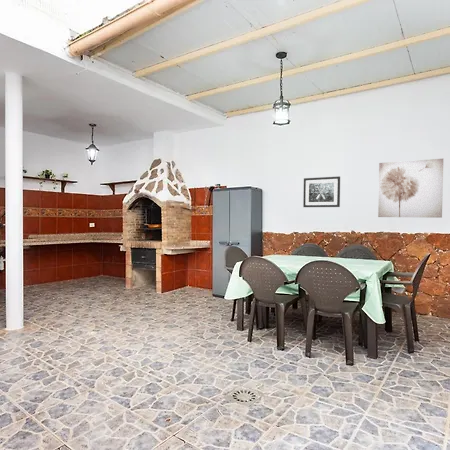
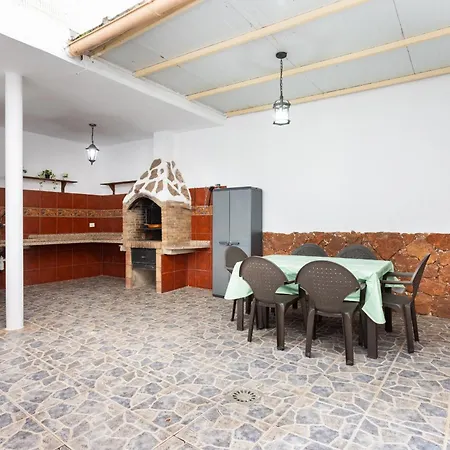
- wall art [377,158,444,219]
- wall art [302,175,341,208]
